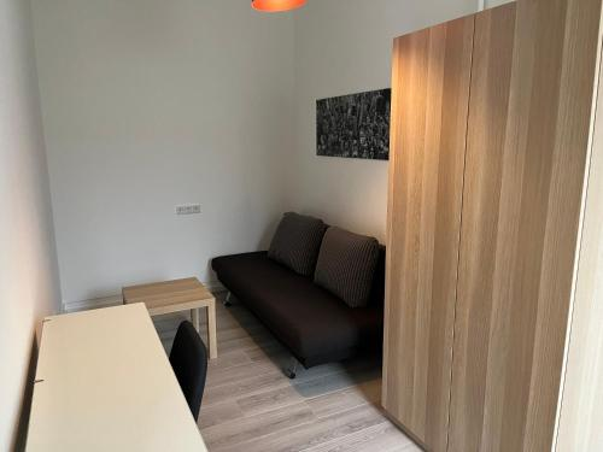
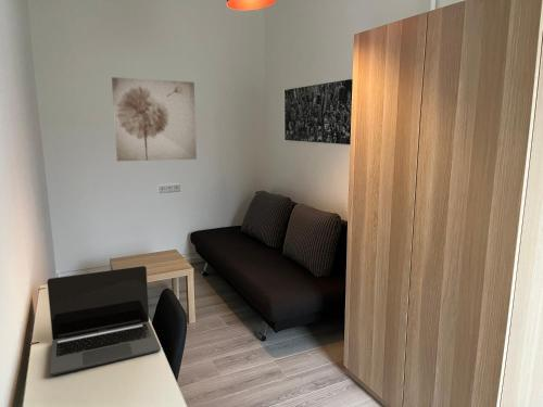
+ laptop [46,265,162,377]
+ wall art [111,76,198,162]
